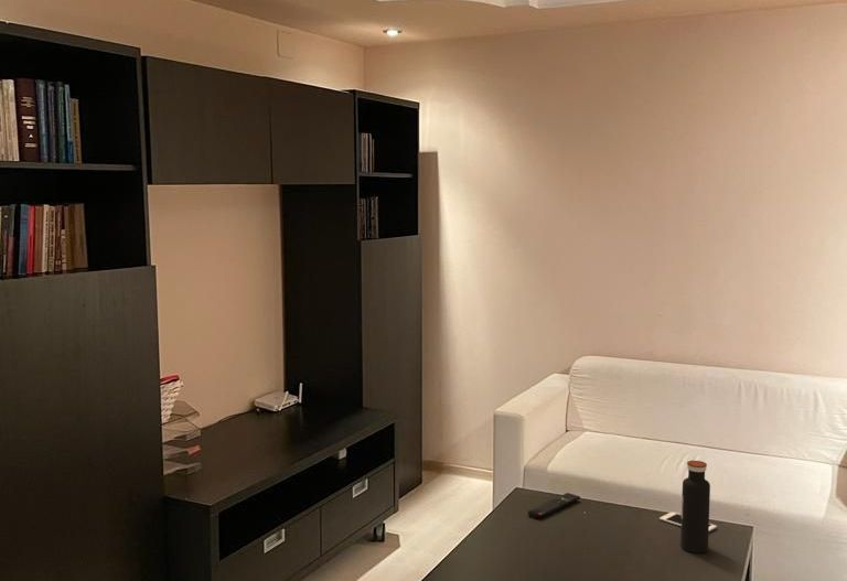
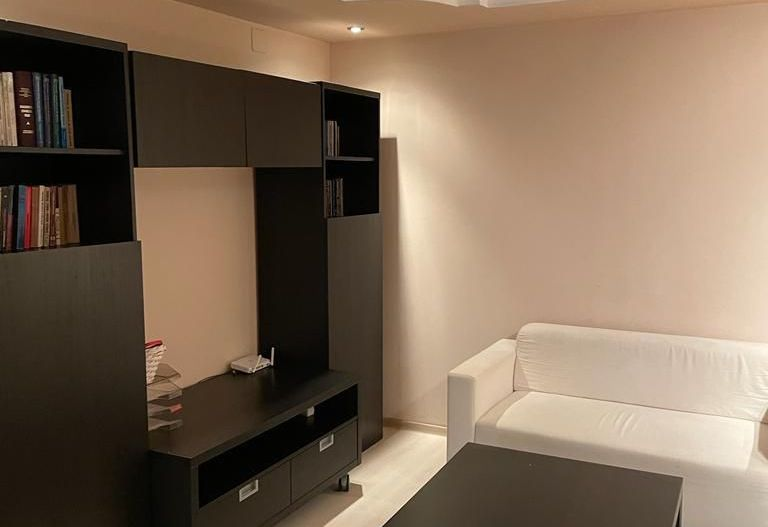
- water bottle [679,460,711,553]
- cell phone [658,512,718,532]
- remote control [527,492,581,519]
